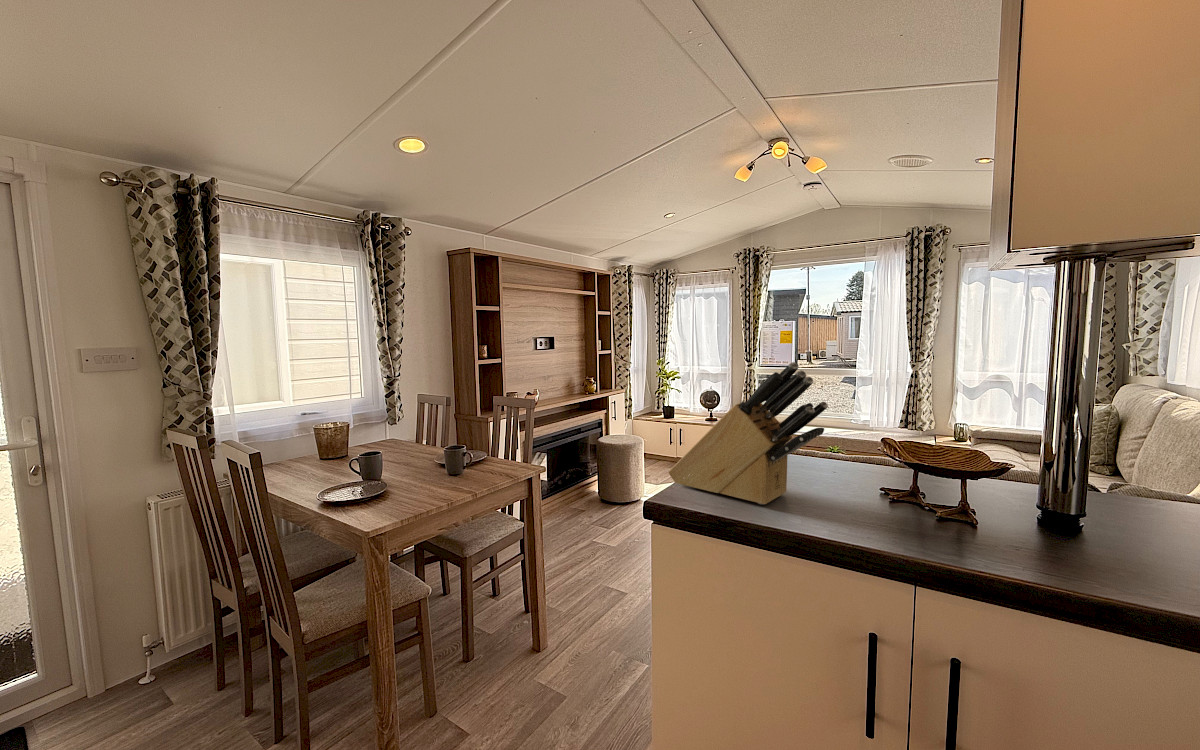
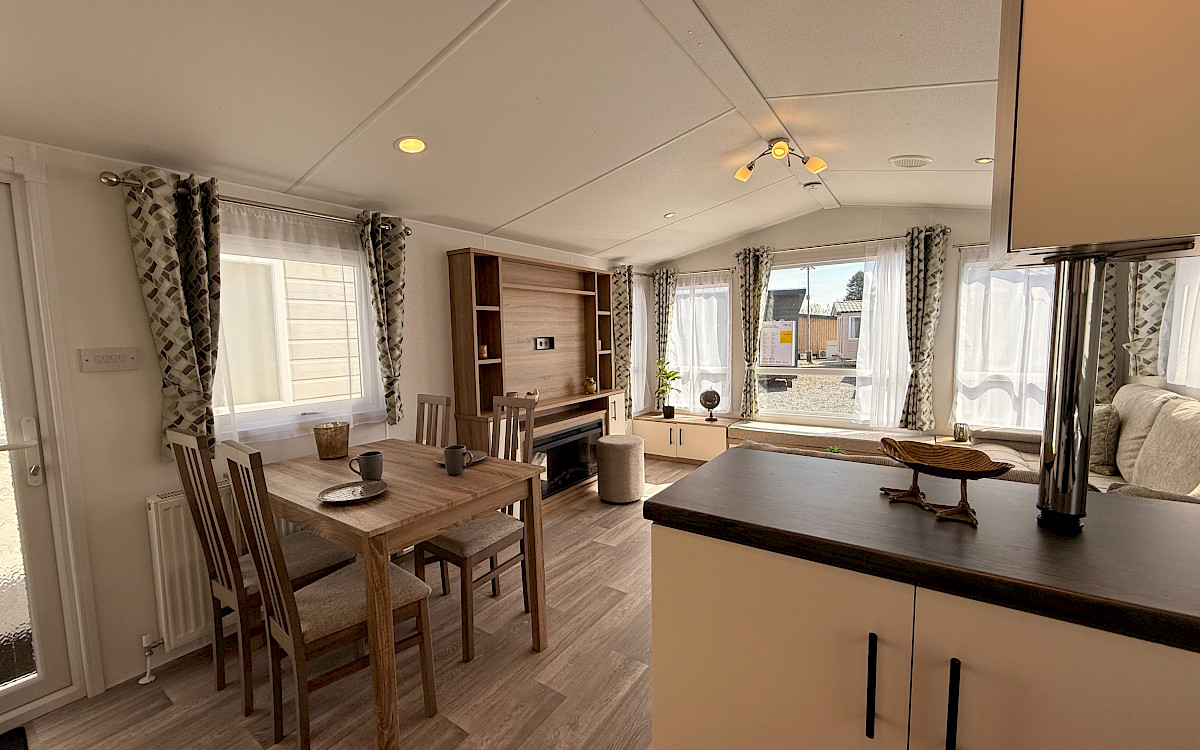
- knife block [668,361,829,505]
